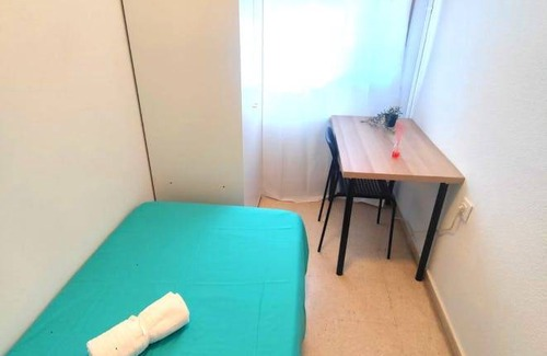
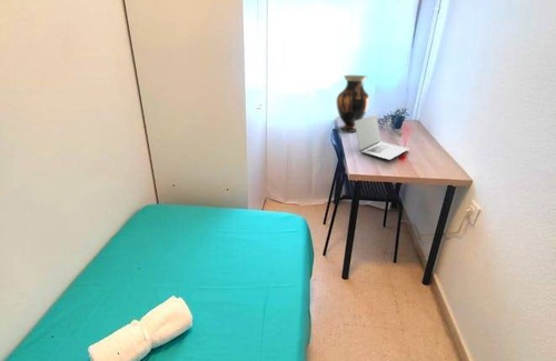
+ vase [336,74,371,132]
+ laptop [355,113,409,161]
